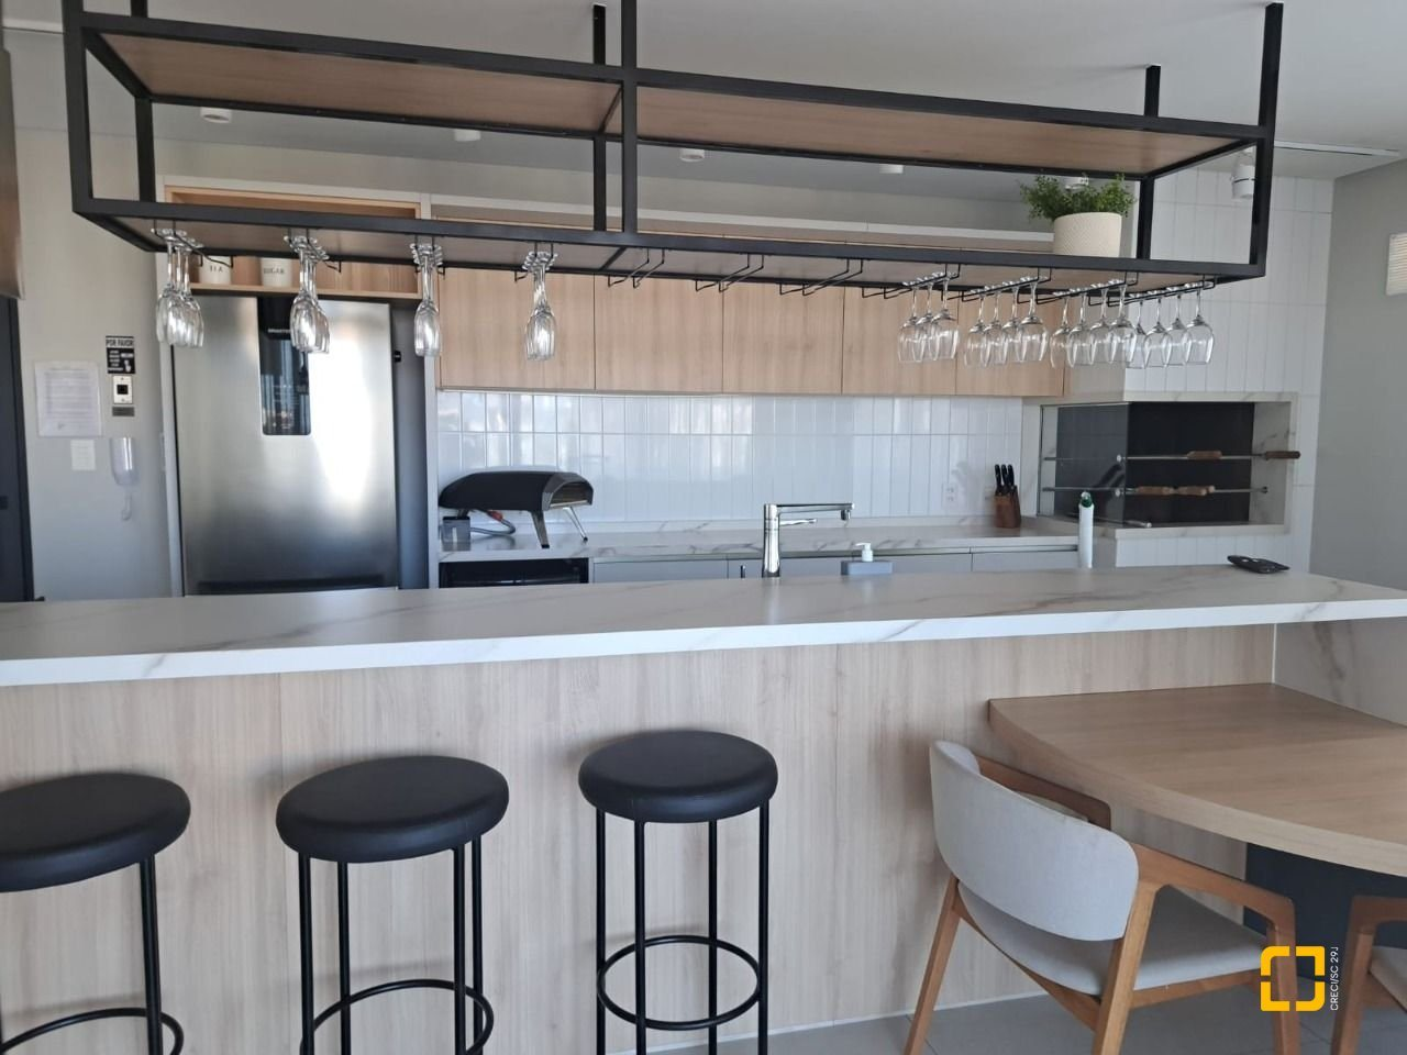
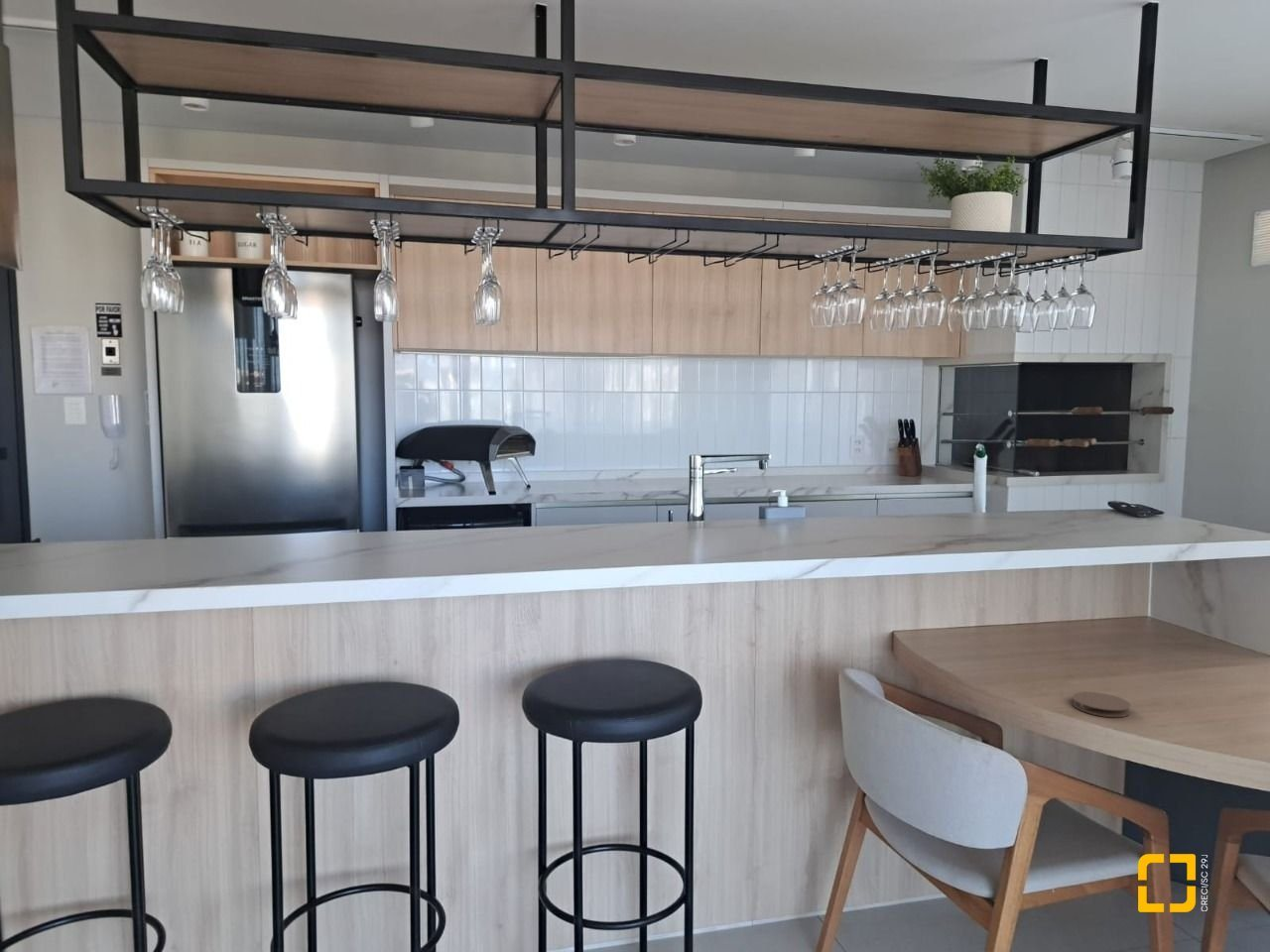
+ coaster [1072,691,1132,718]
